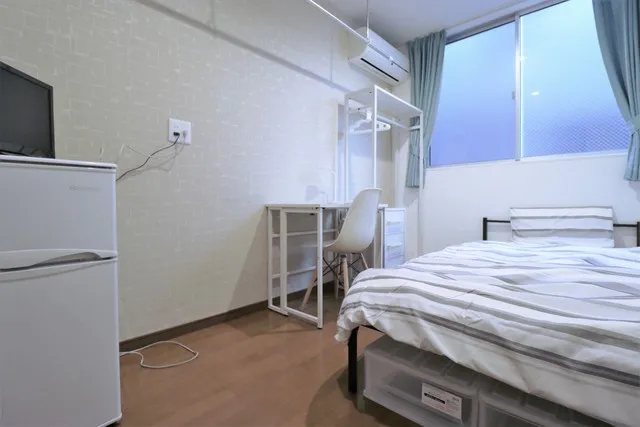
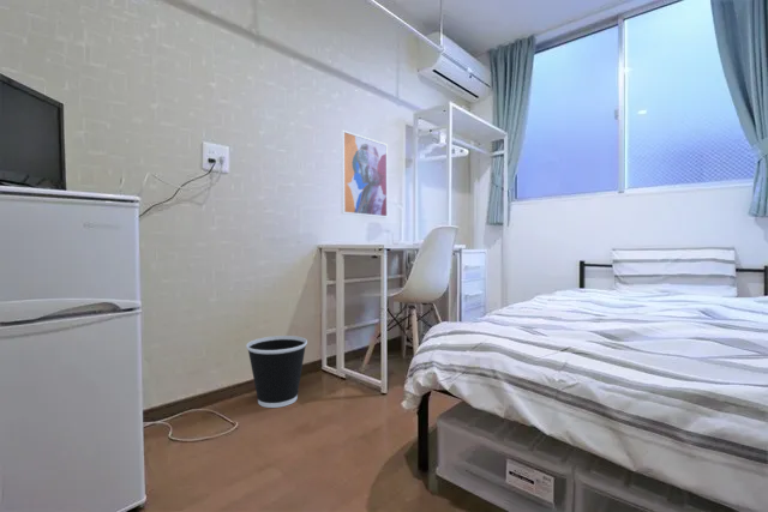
+ wall art [340,129,389,218]
+ wastebasket [245,335,308,409]
